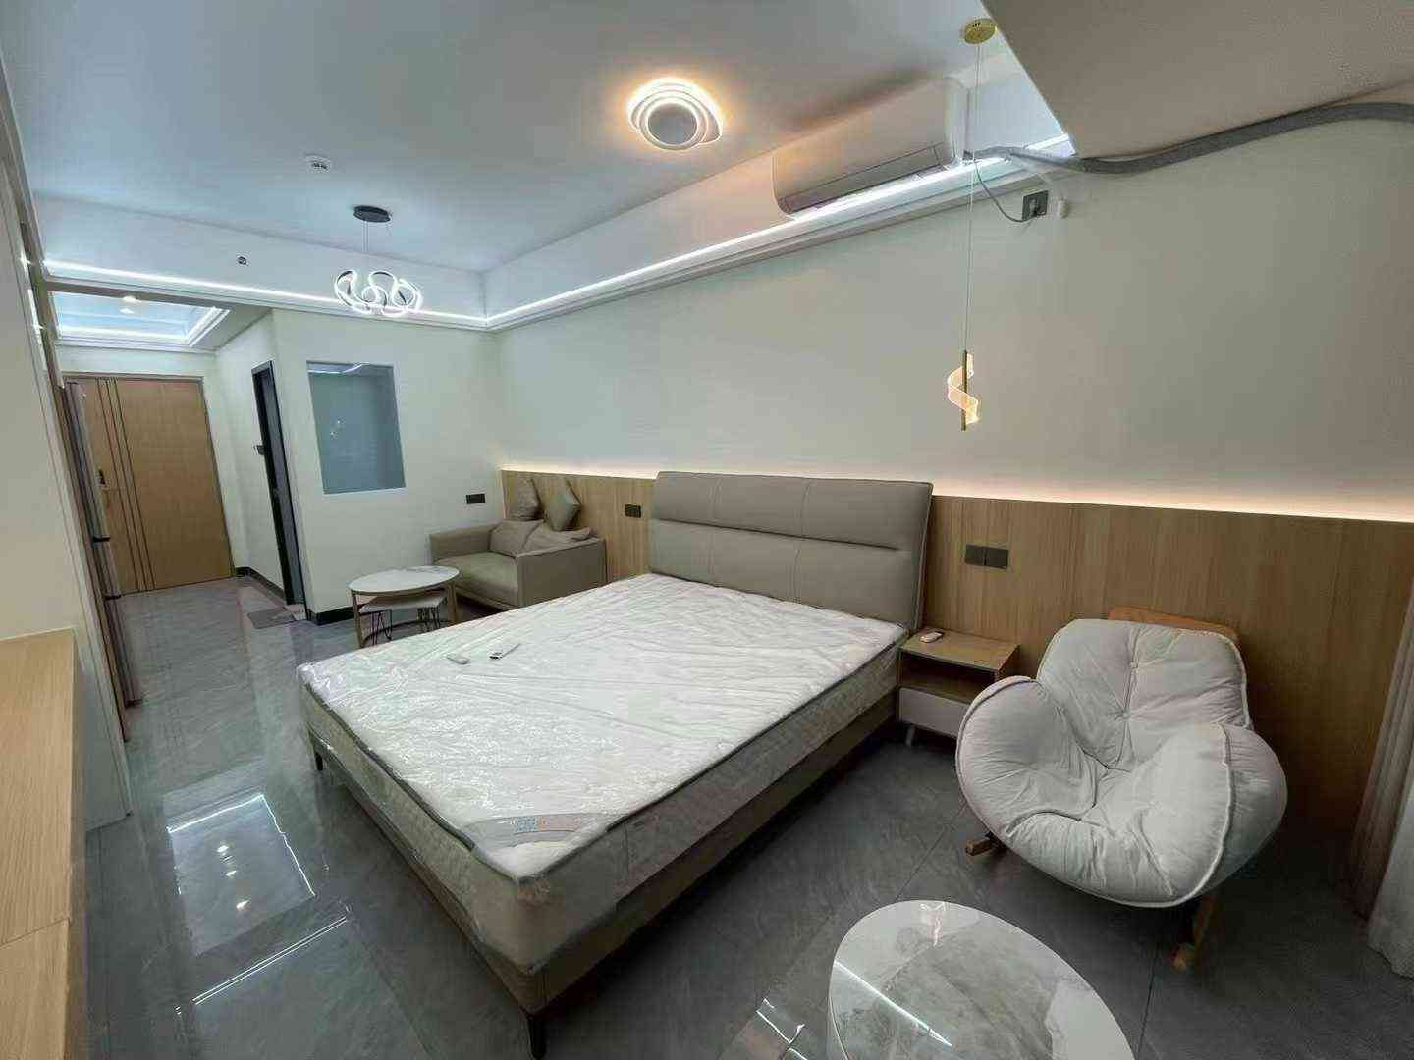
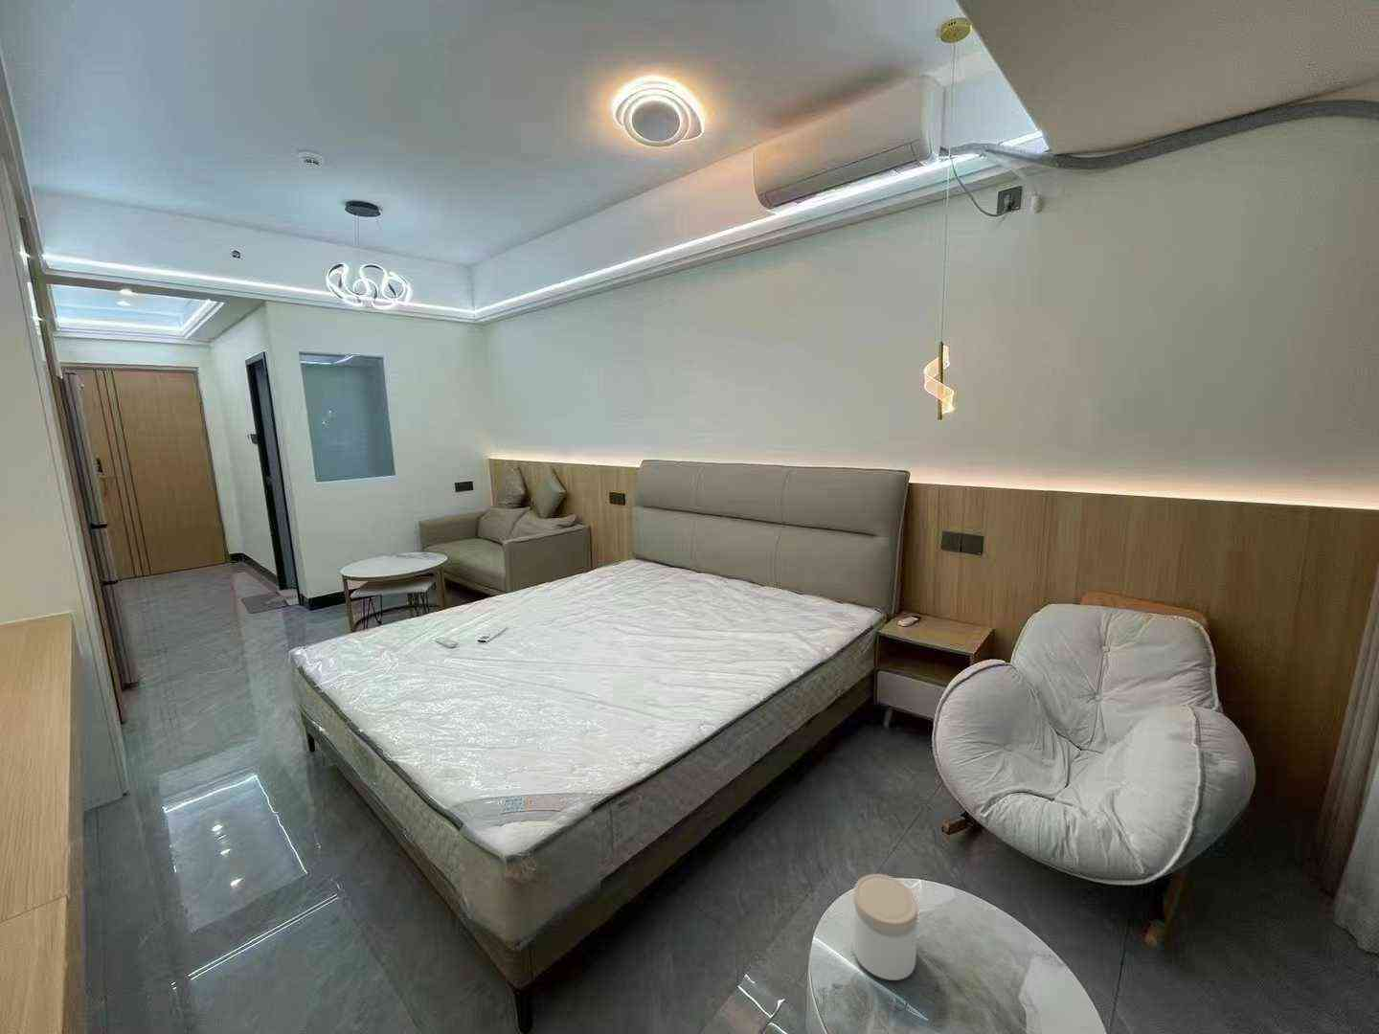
+ jar [851,873,919,982]
